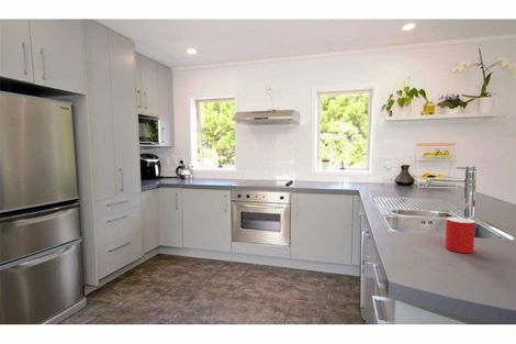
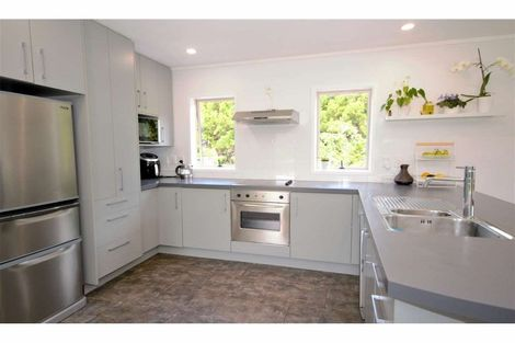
- cup [445,217,475,254]
